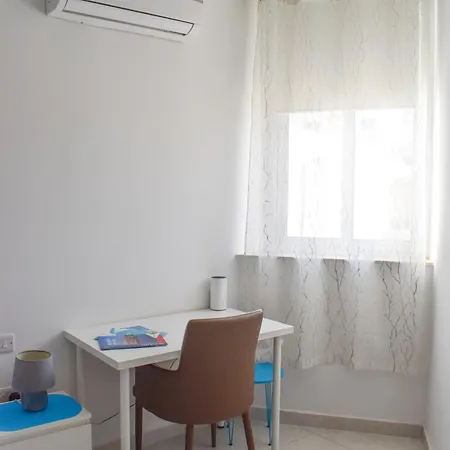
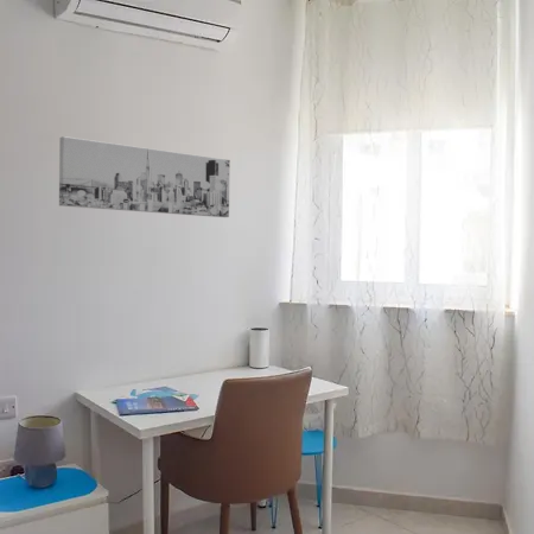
+ wall art [58,135,231,218]
